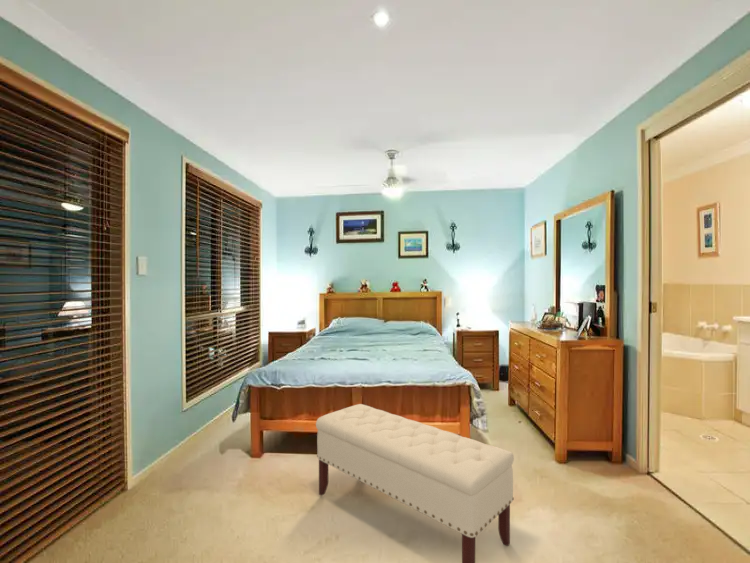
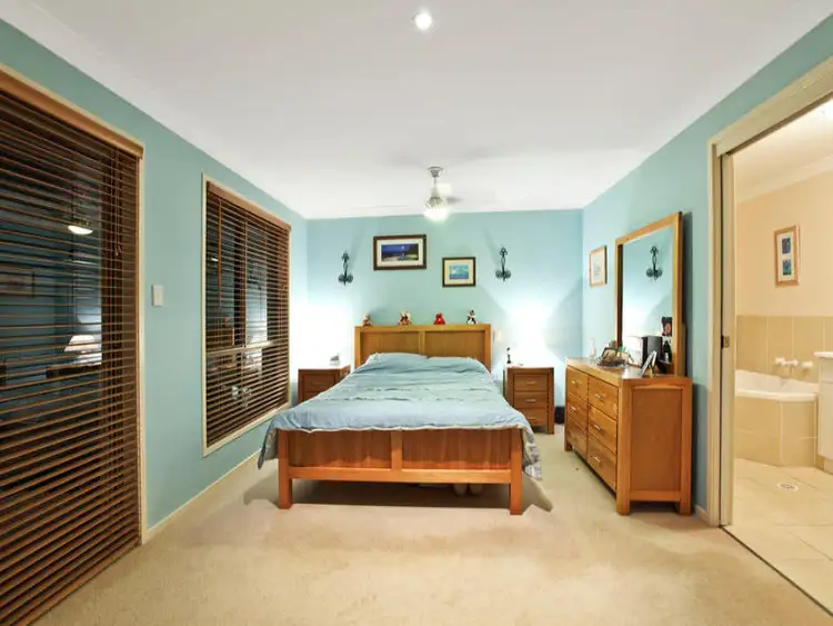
- bench [315,403,515,563]
